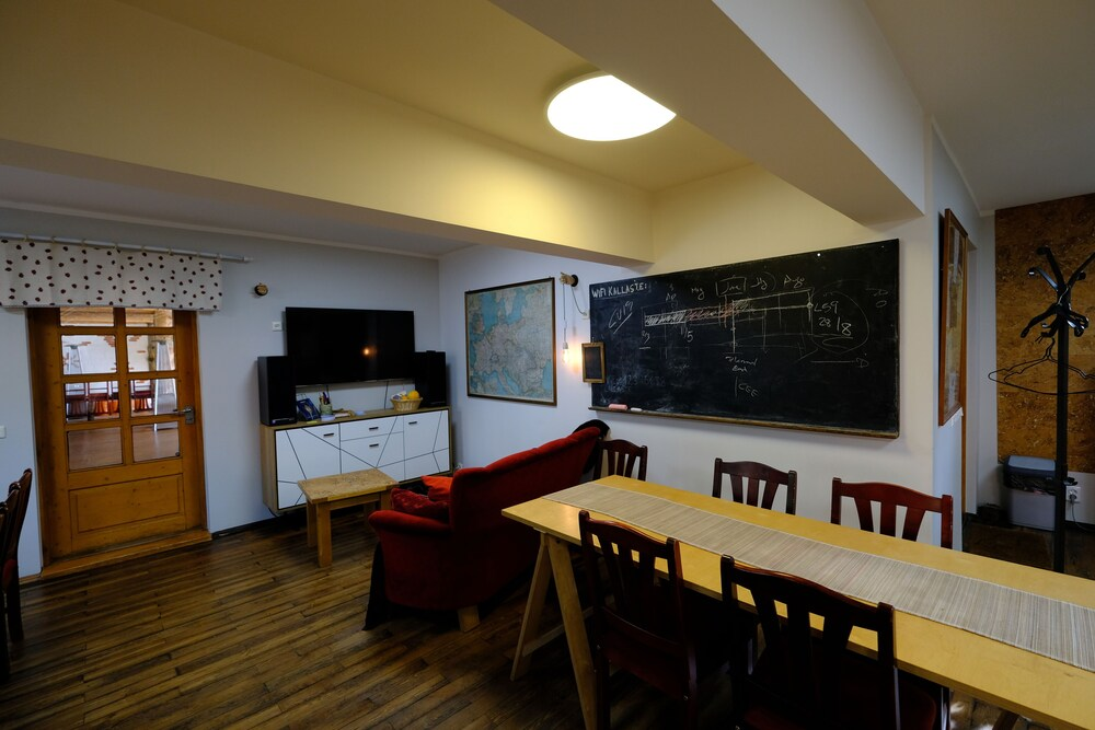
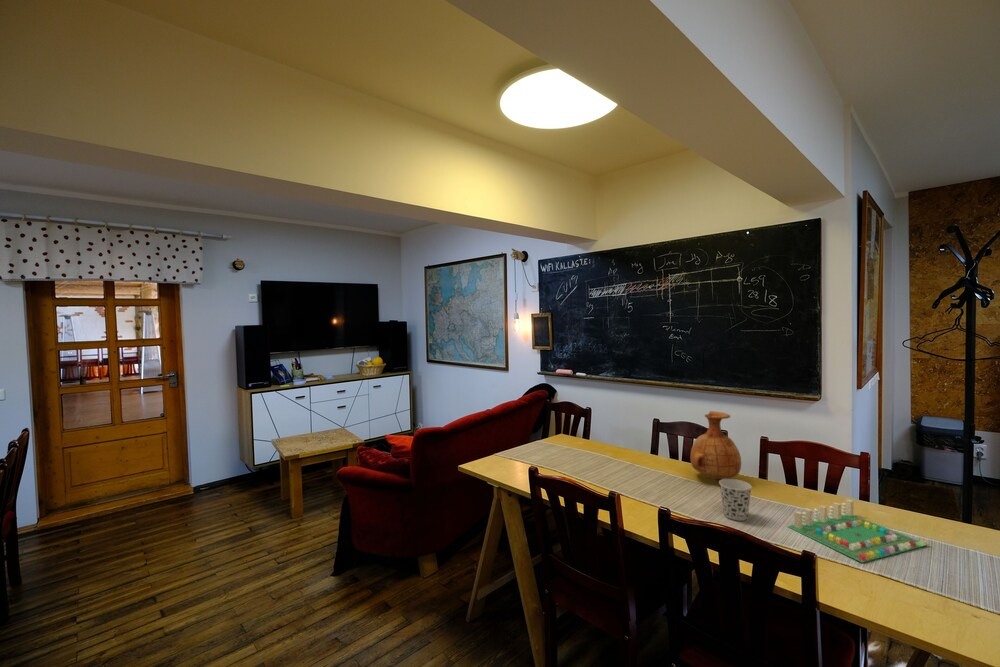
+ vase [689,410,742,481]
+ board game [786,498,929,564]
+ cup [718,478,753,522]
